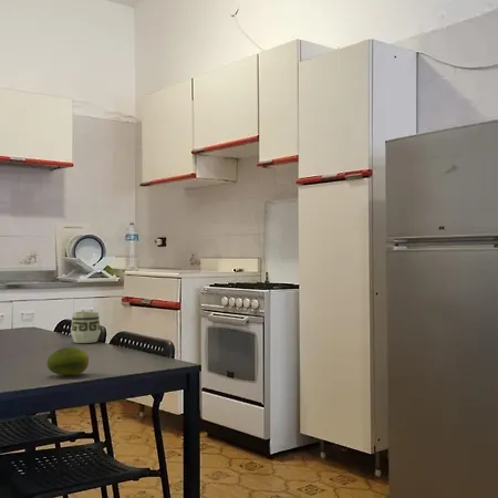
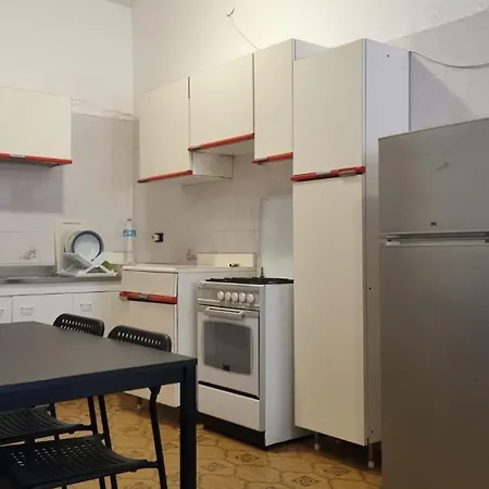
- cup [70,310,102,344]
- fruit [46,346,90,376]
